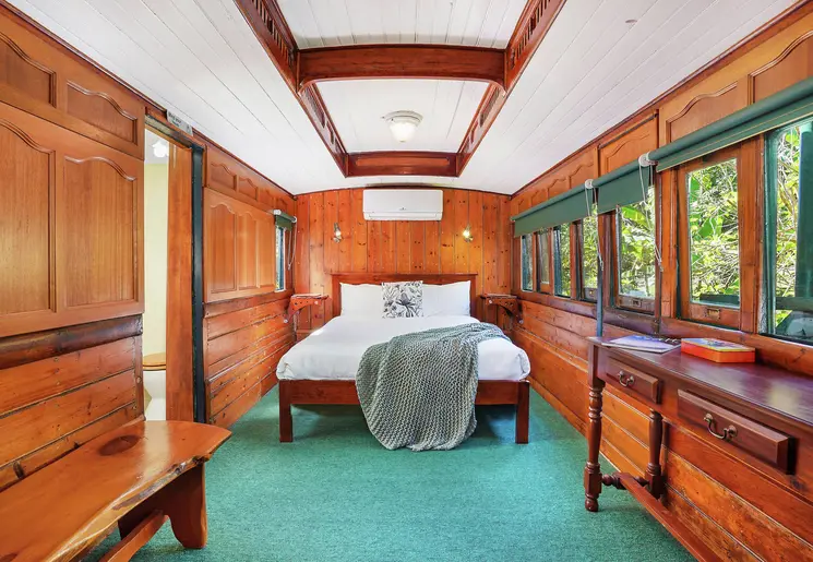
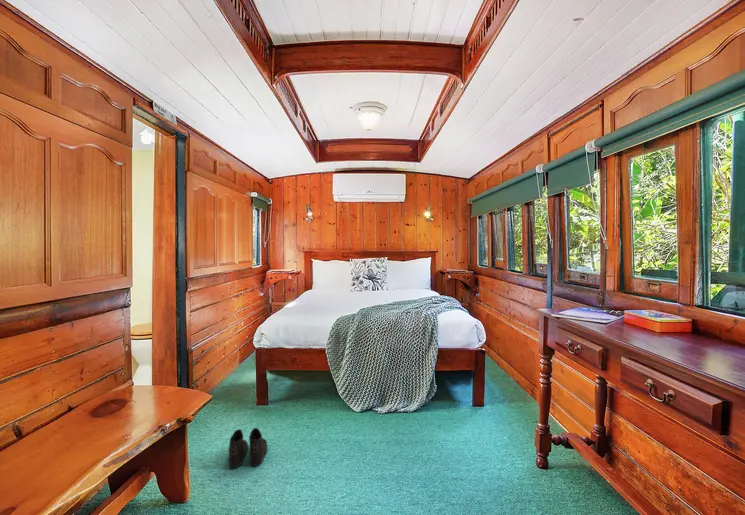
+ boots [228,427,268,469]
